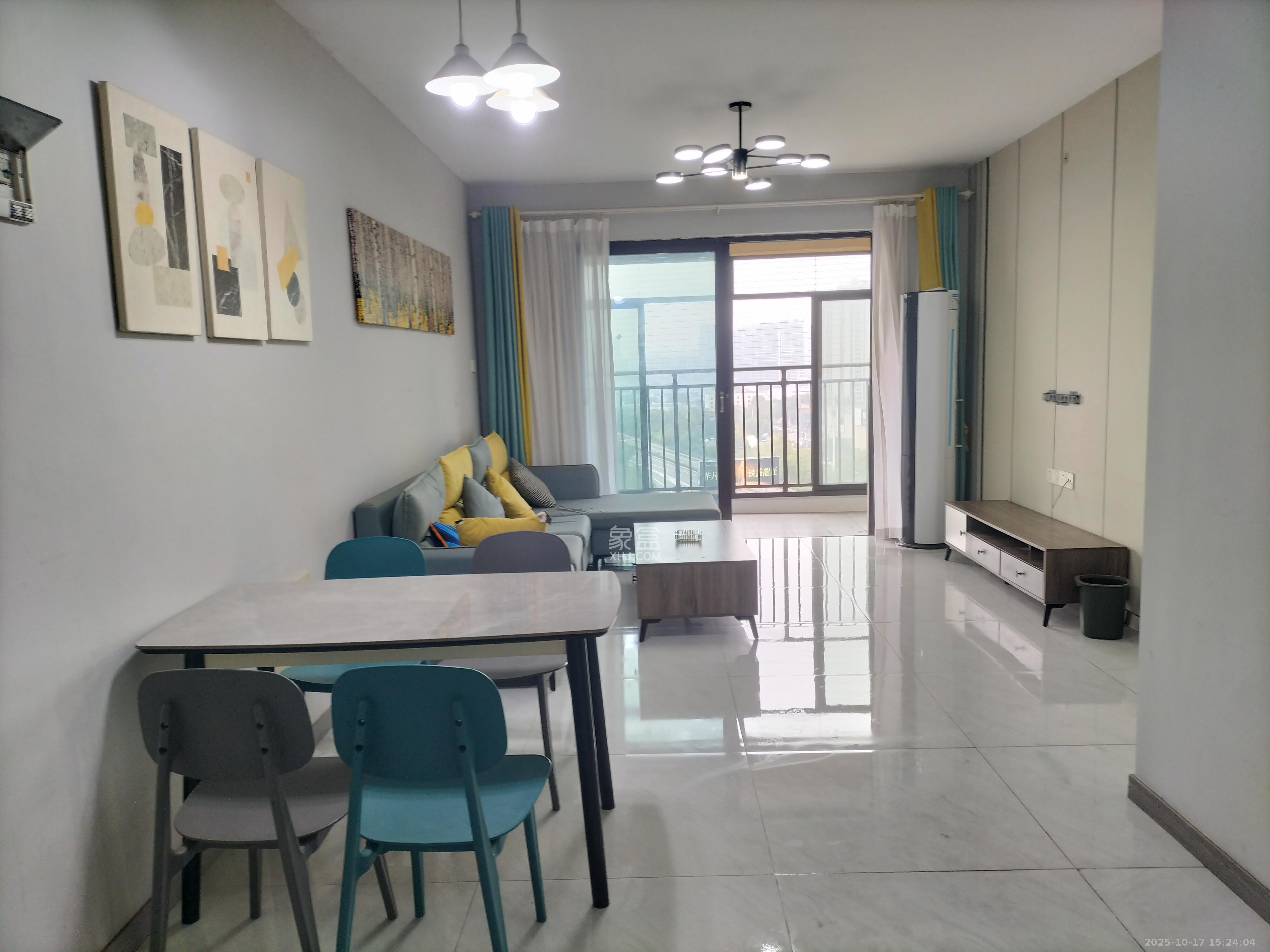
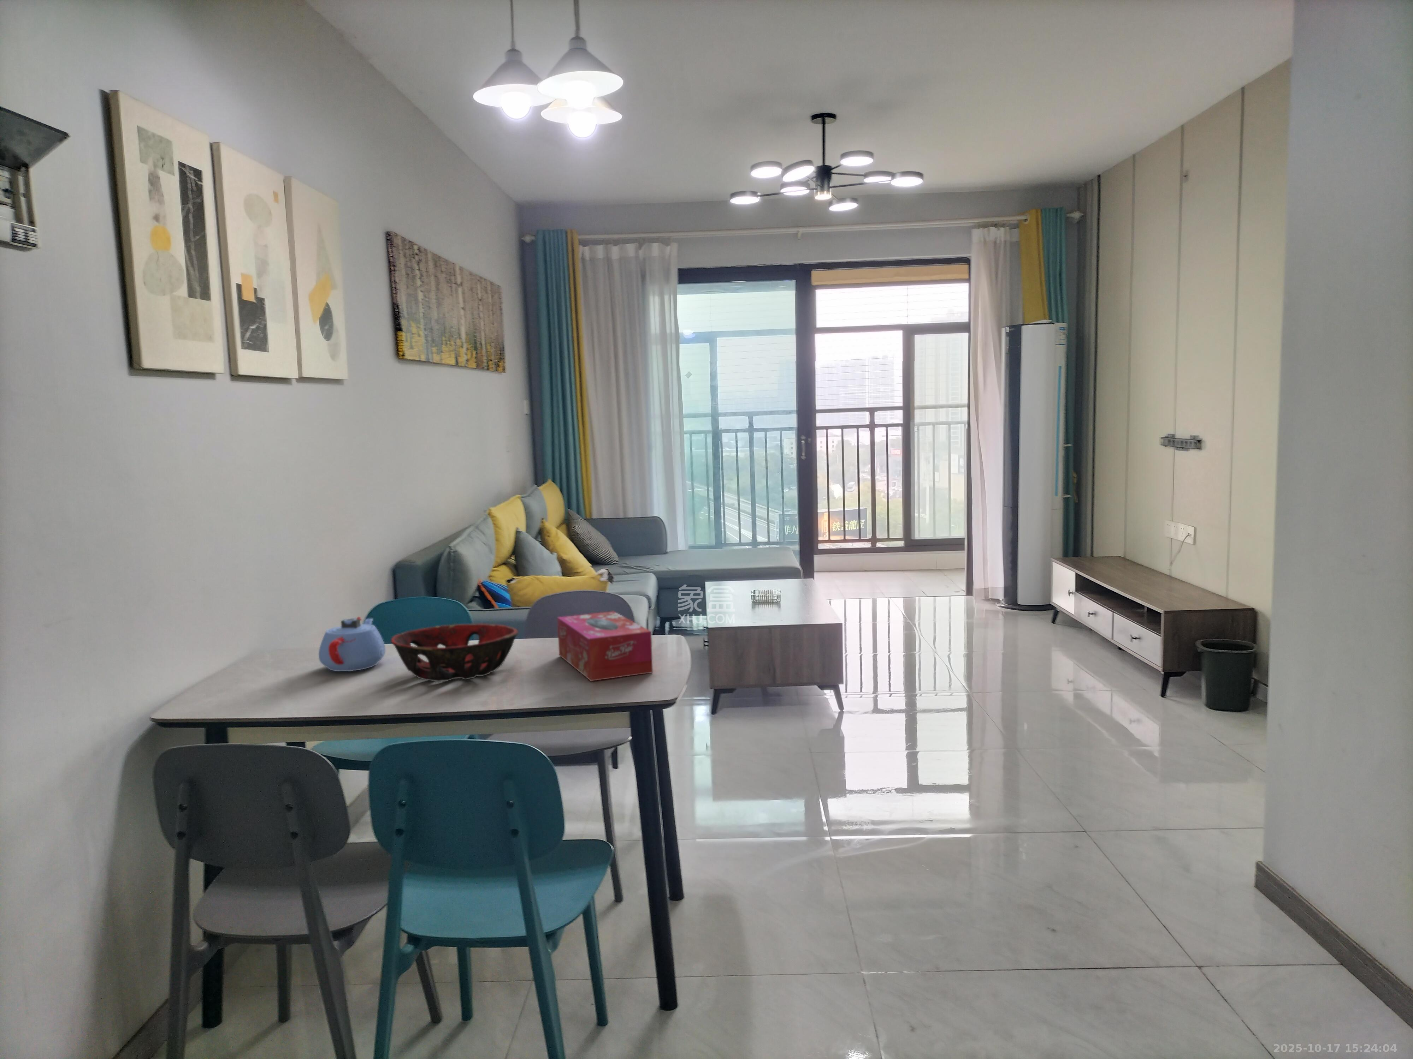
+ tissue box [557,611,653,681]
+ decorative bowl [391,623,518,682]
+ teapot [318,616,386,672]
